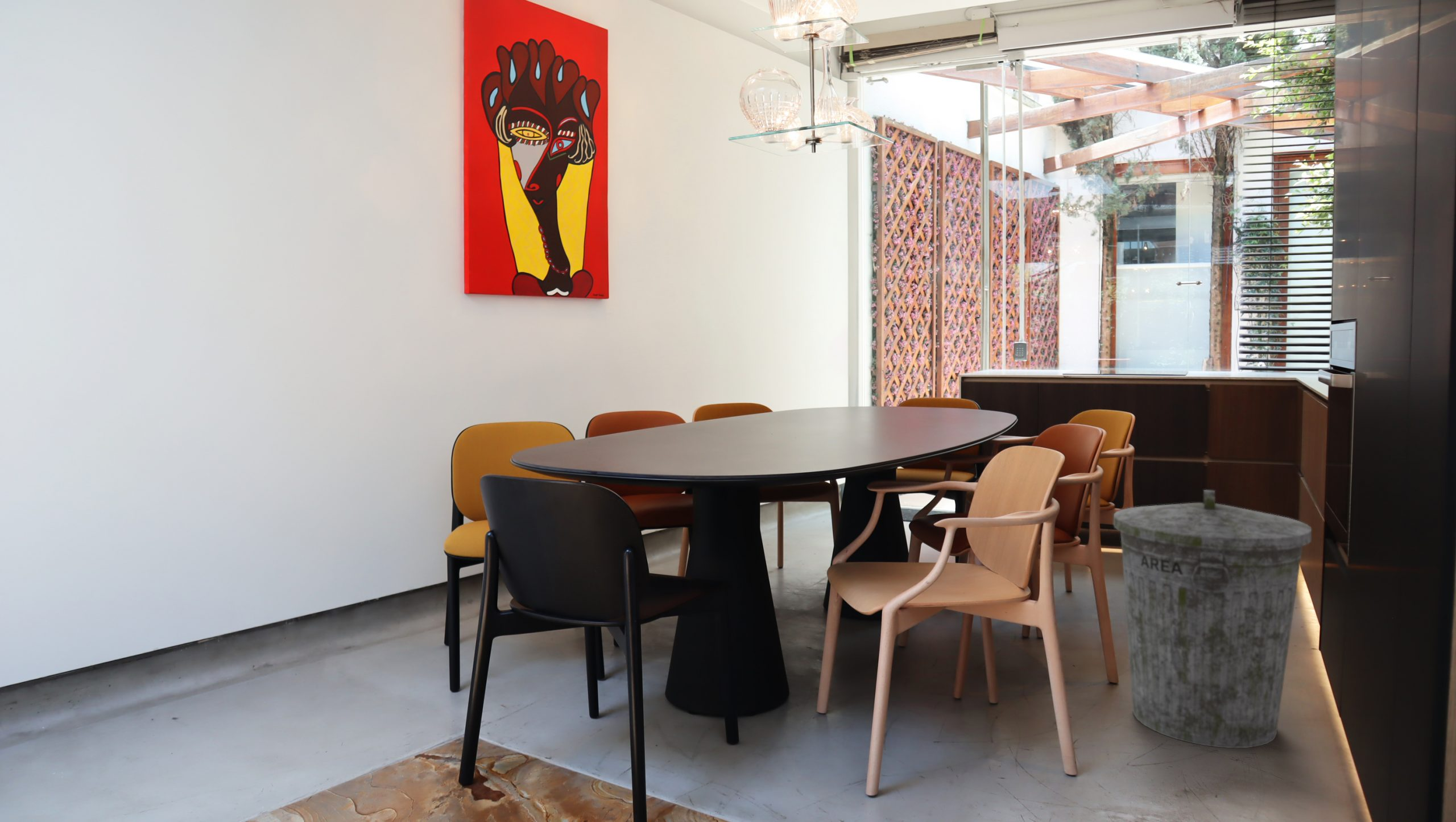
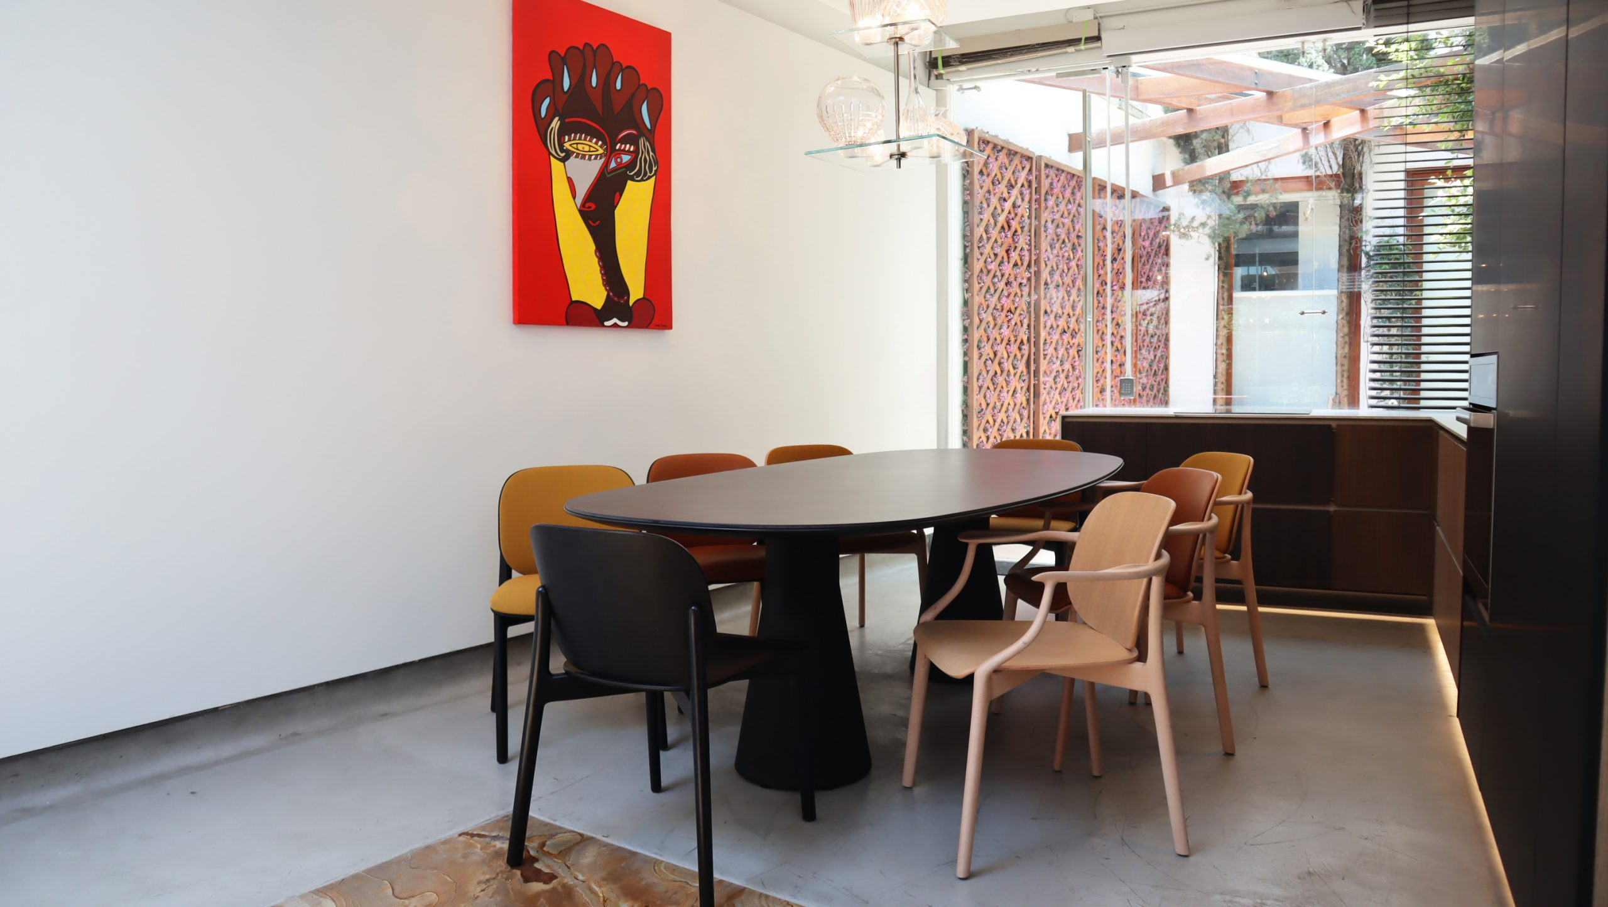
- trash can [1113,489,1312,749]
